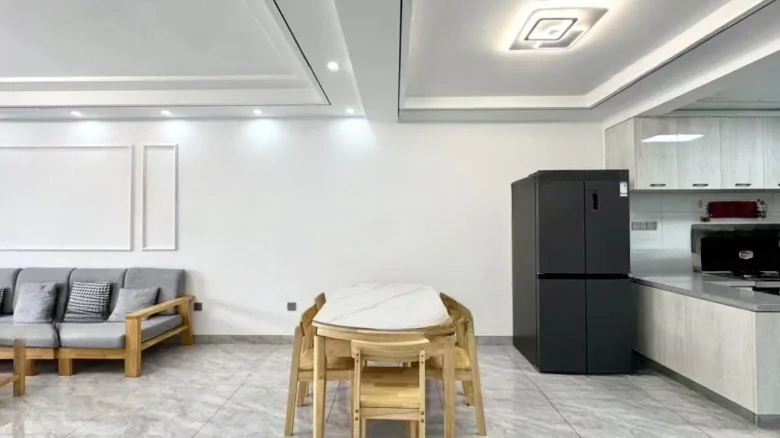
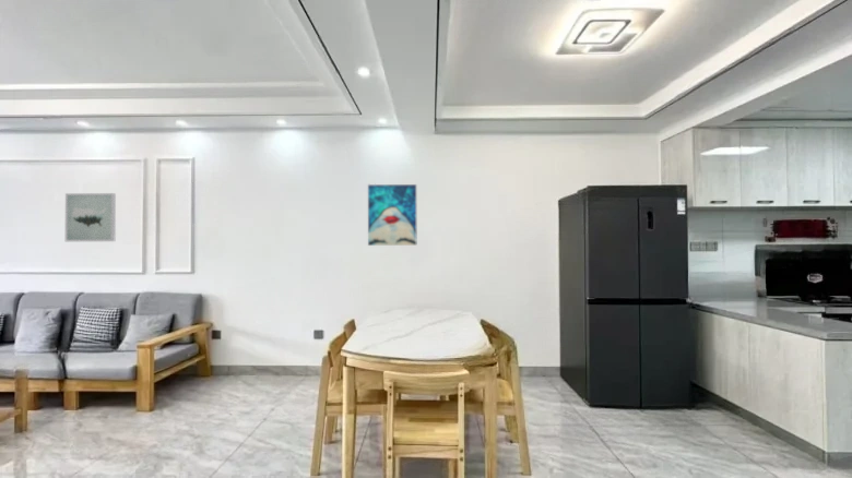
+ wall art [367,183,418,247]
+ wall art [64,192,117,242]
